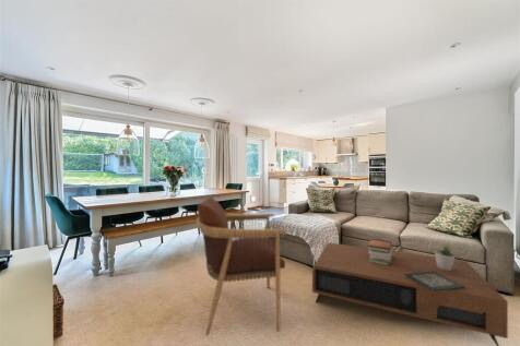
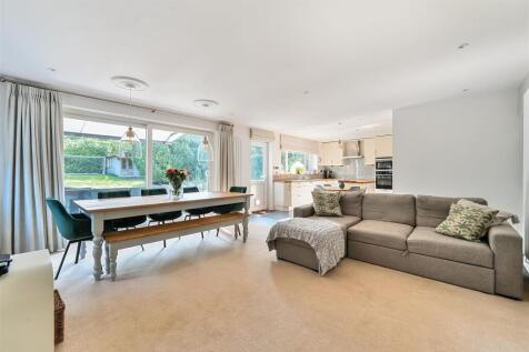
- coffee table [311,241,509,346]
- decorative box [404,271,465,291]
- armchair [196,196,287,337]
- book stack [366,238,394,265]
- potted plant [434,243,456,271]
